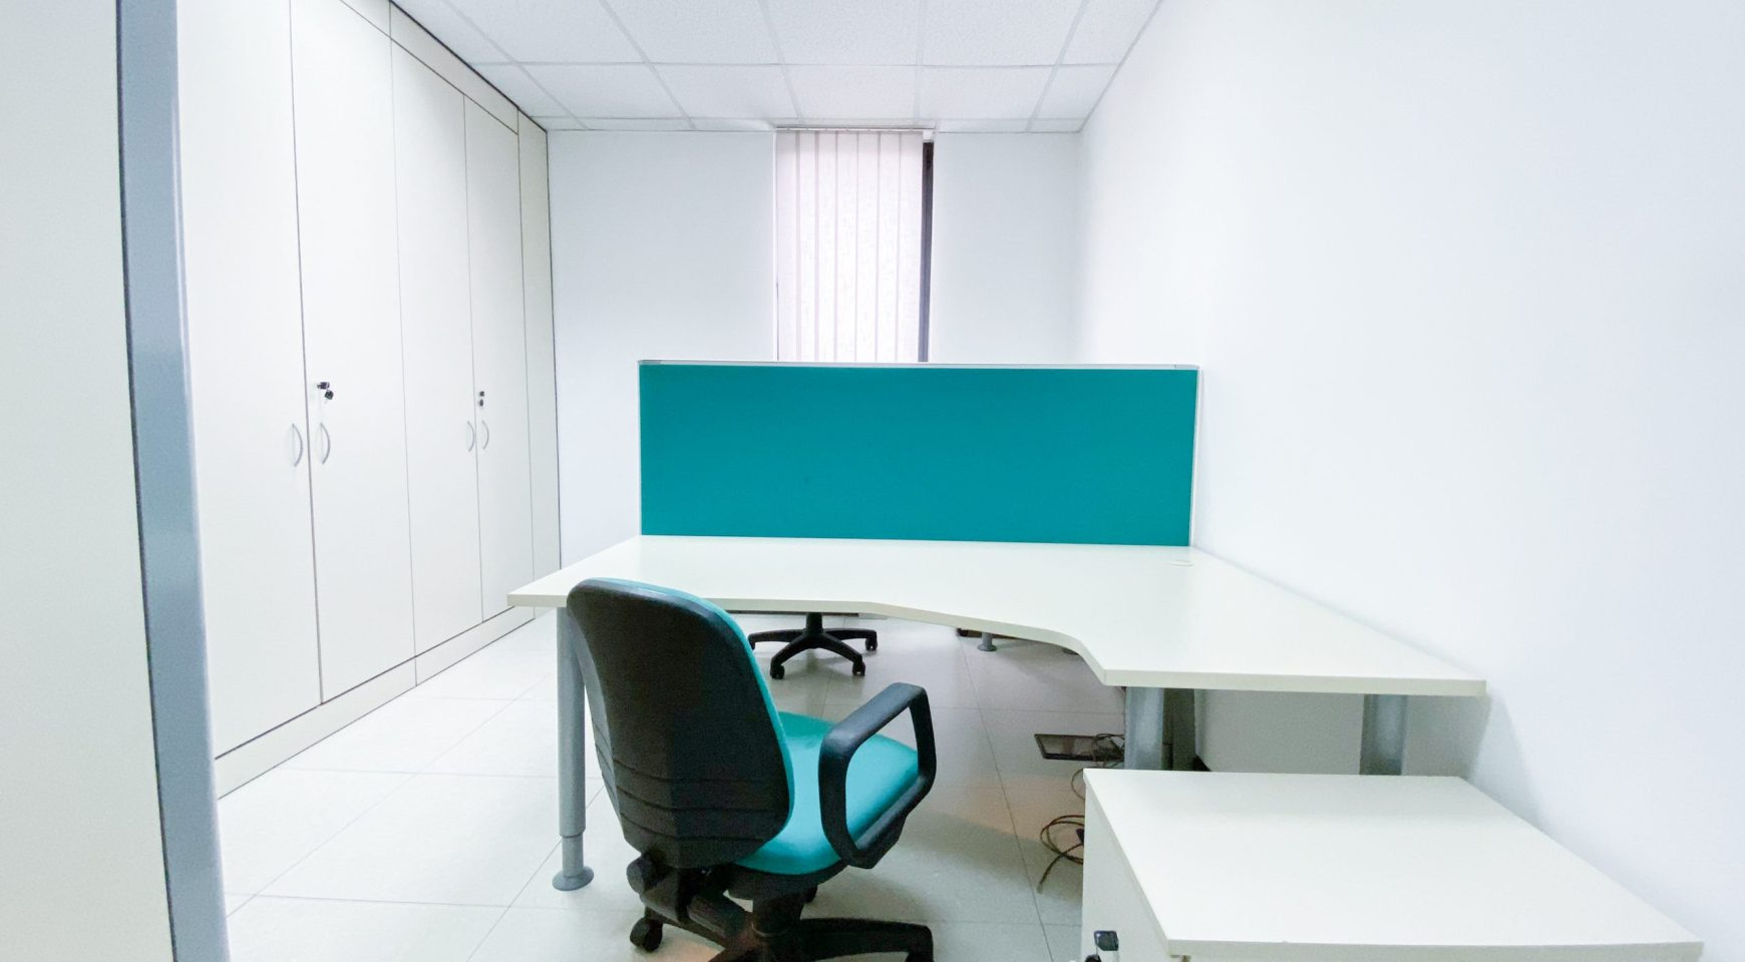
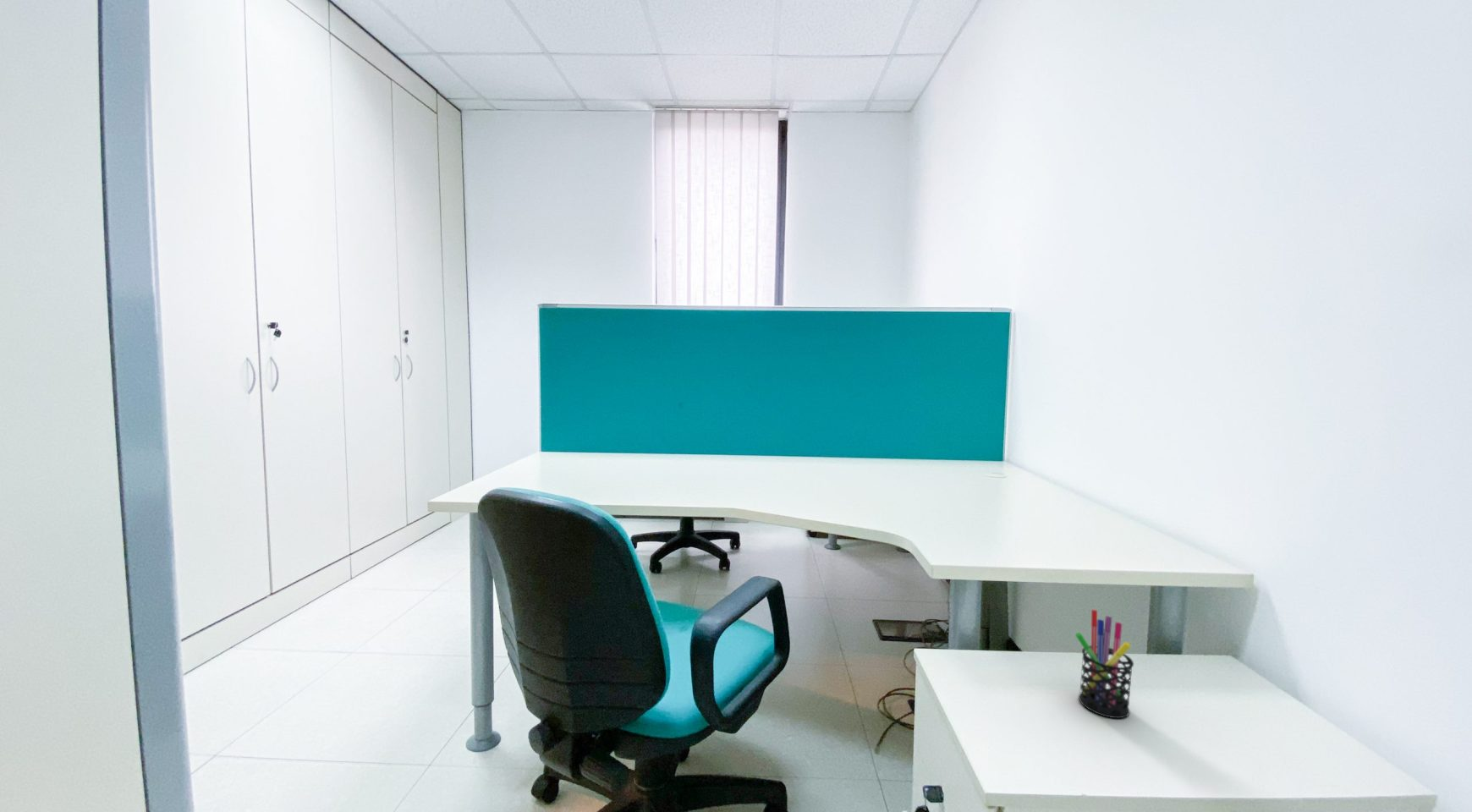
+ pen holder [1074,609,1134,719]
